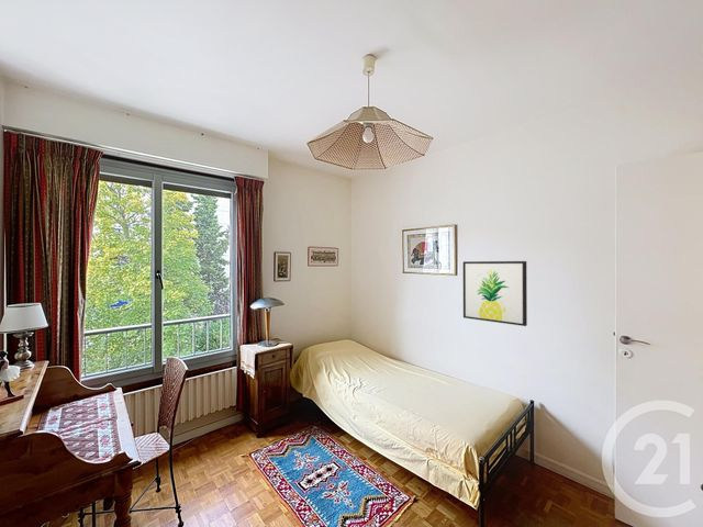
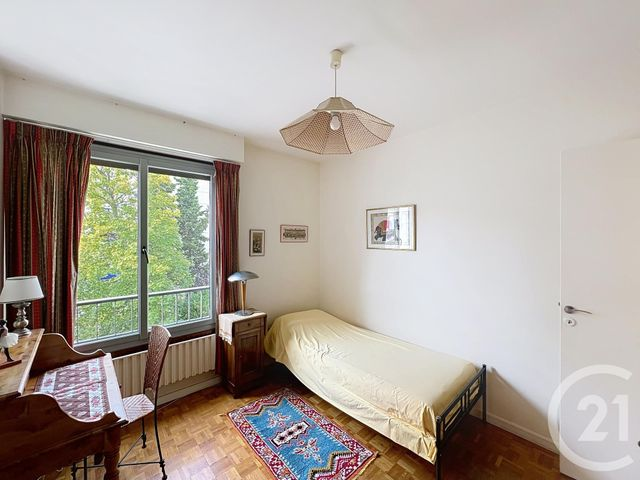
- wall art [462,260,528,327]
